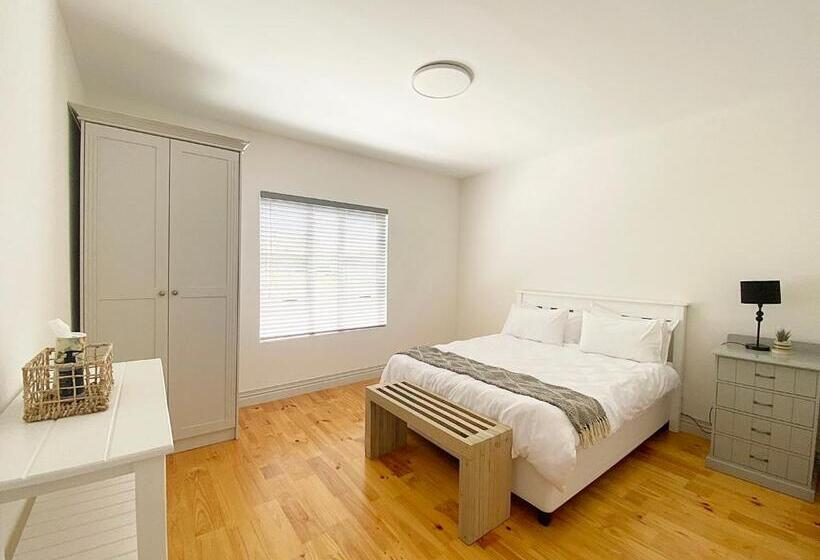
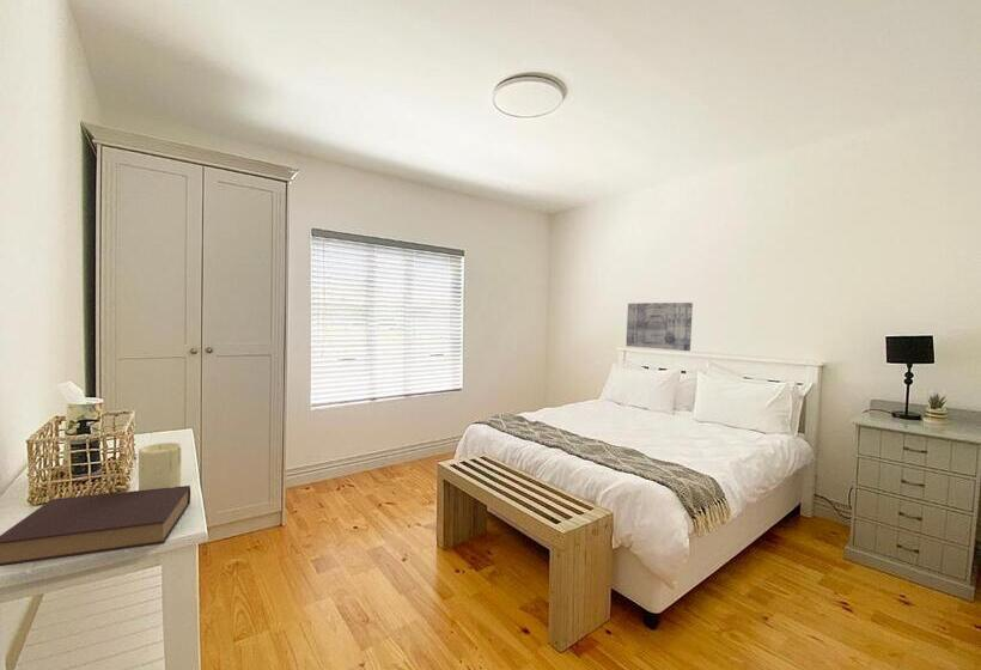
+ wall art [624,302,694,352]
+ book [0,485,191,567]
+ candle [138,441,182,491]
